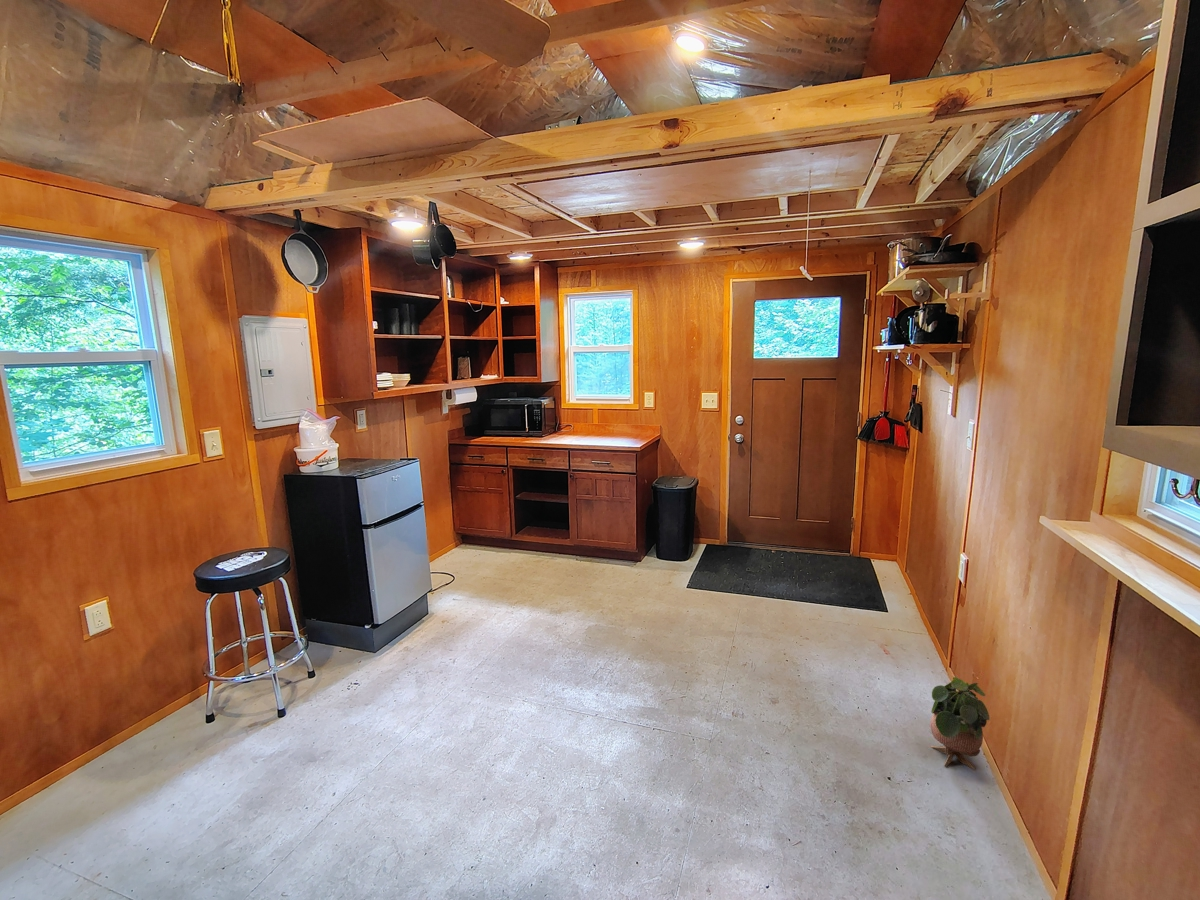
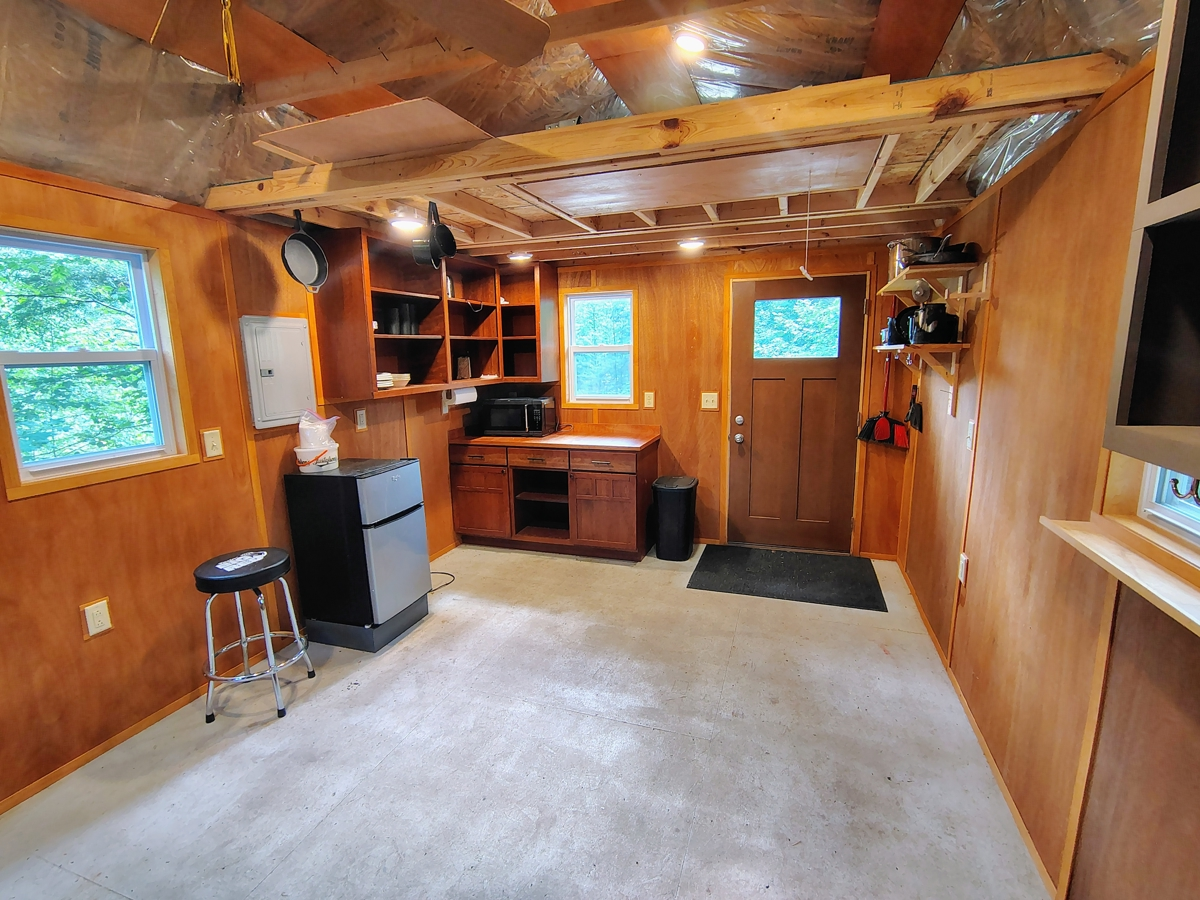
- potted plant [930,675,991,771]
